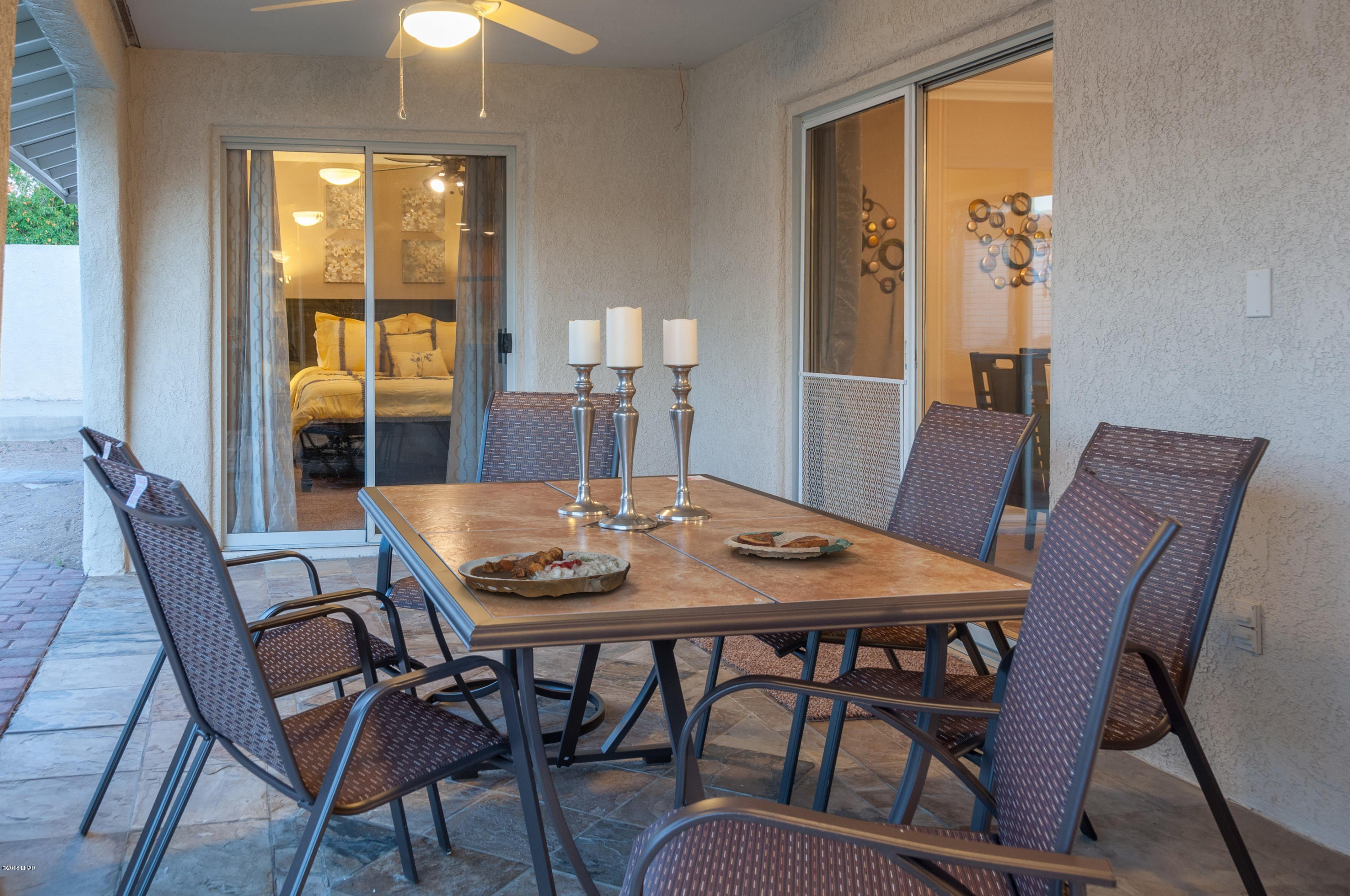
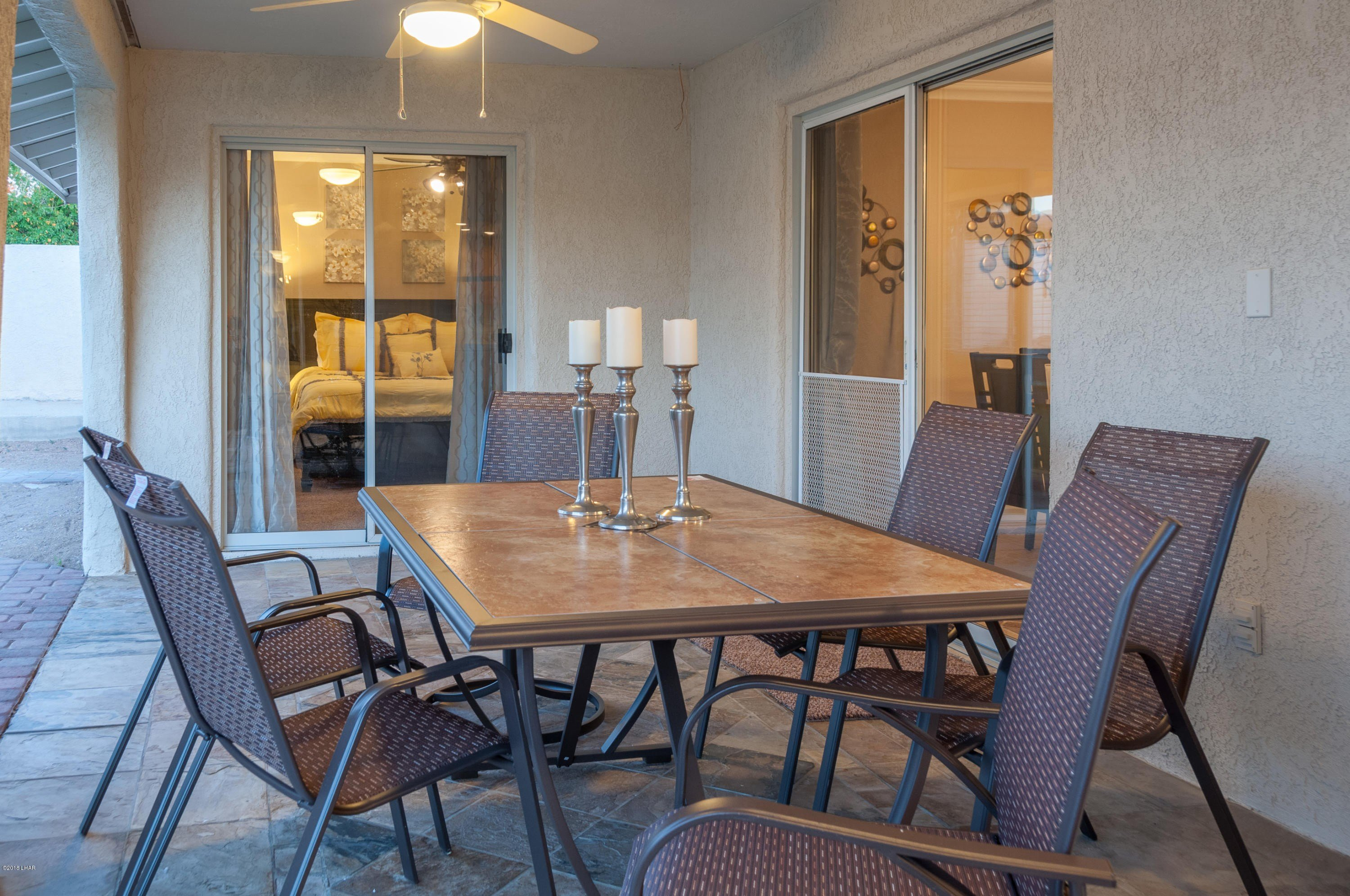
- plate [723,531,855,560]
- plate [457,547,631,597]
